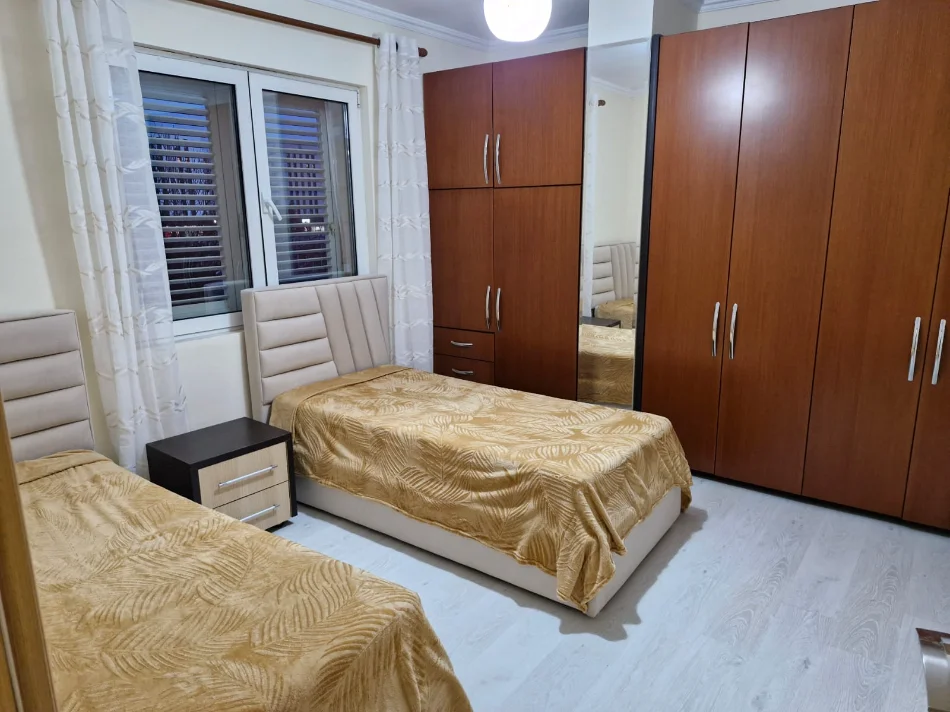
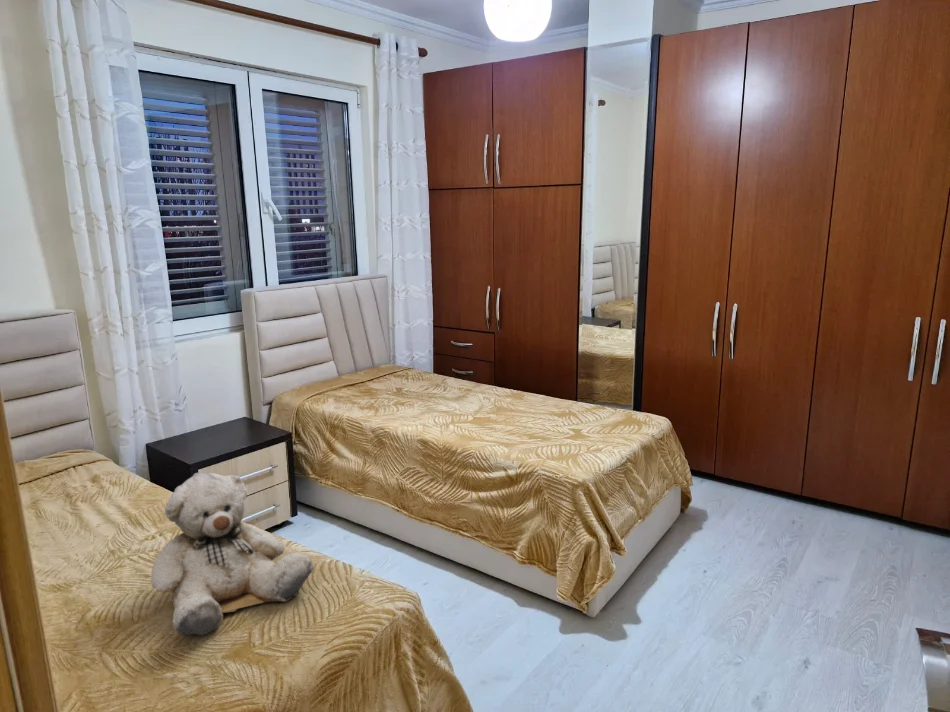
+ teddy bear [150,471,315,636]
